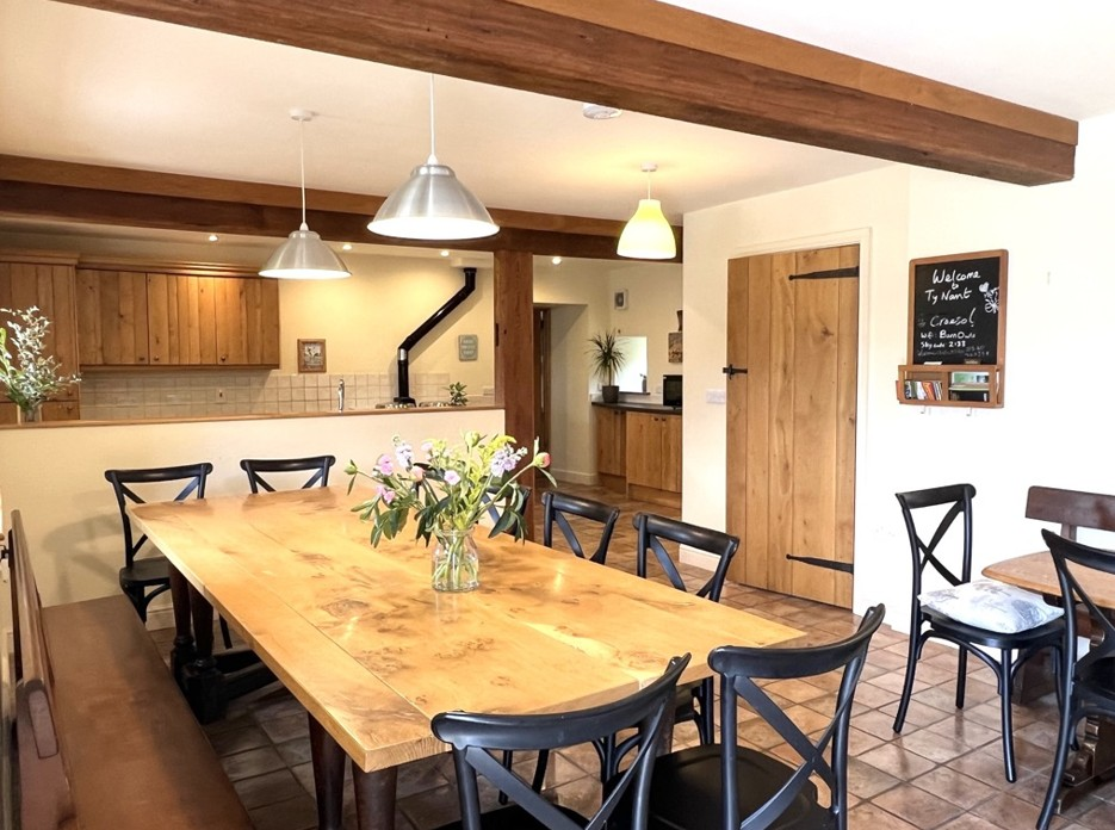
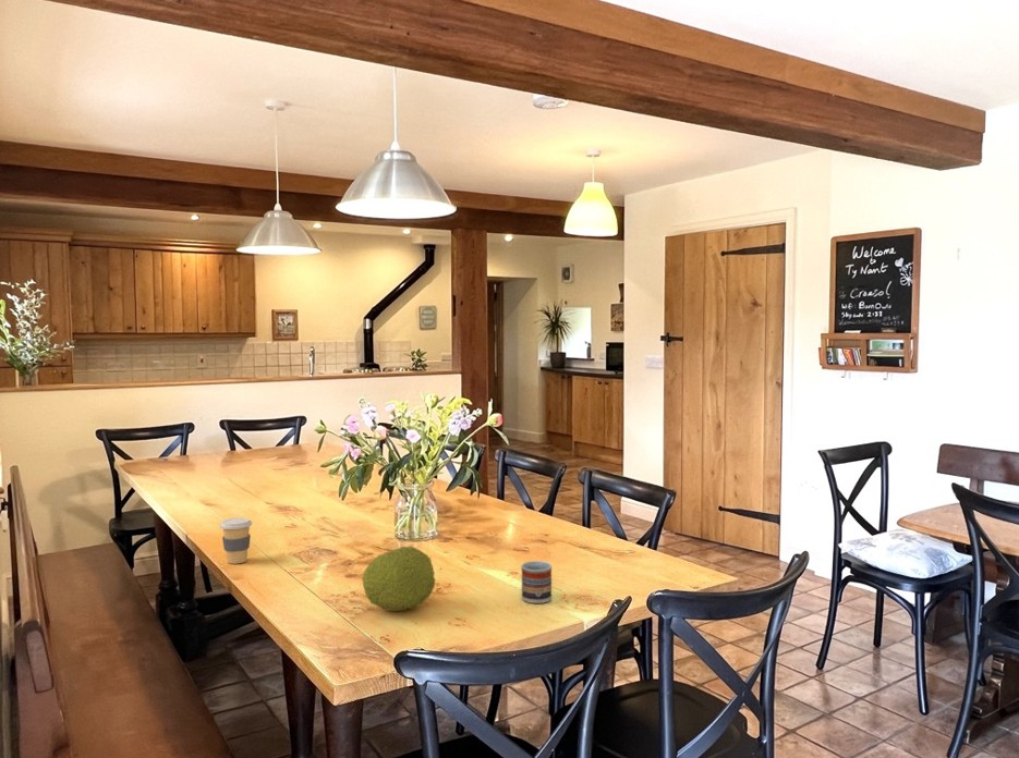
+ cup [520,560,553,604]
+ fruit [361,546,436,612]
+ coffee cup [219,516,253,565]
